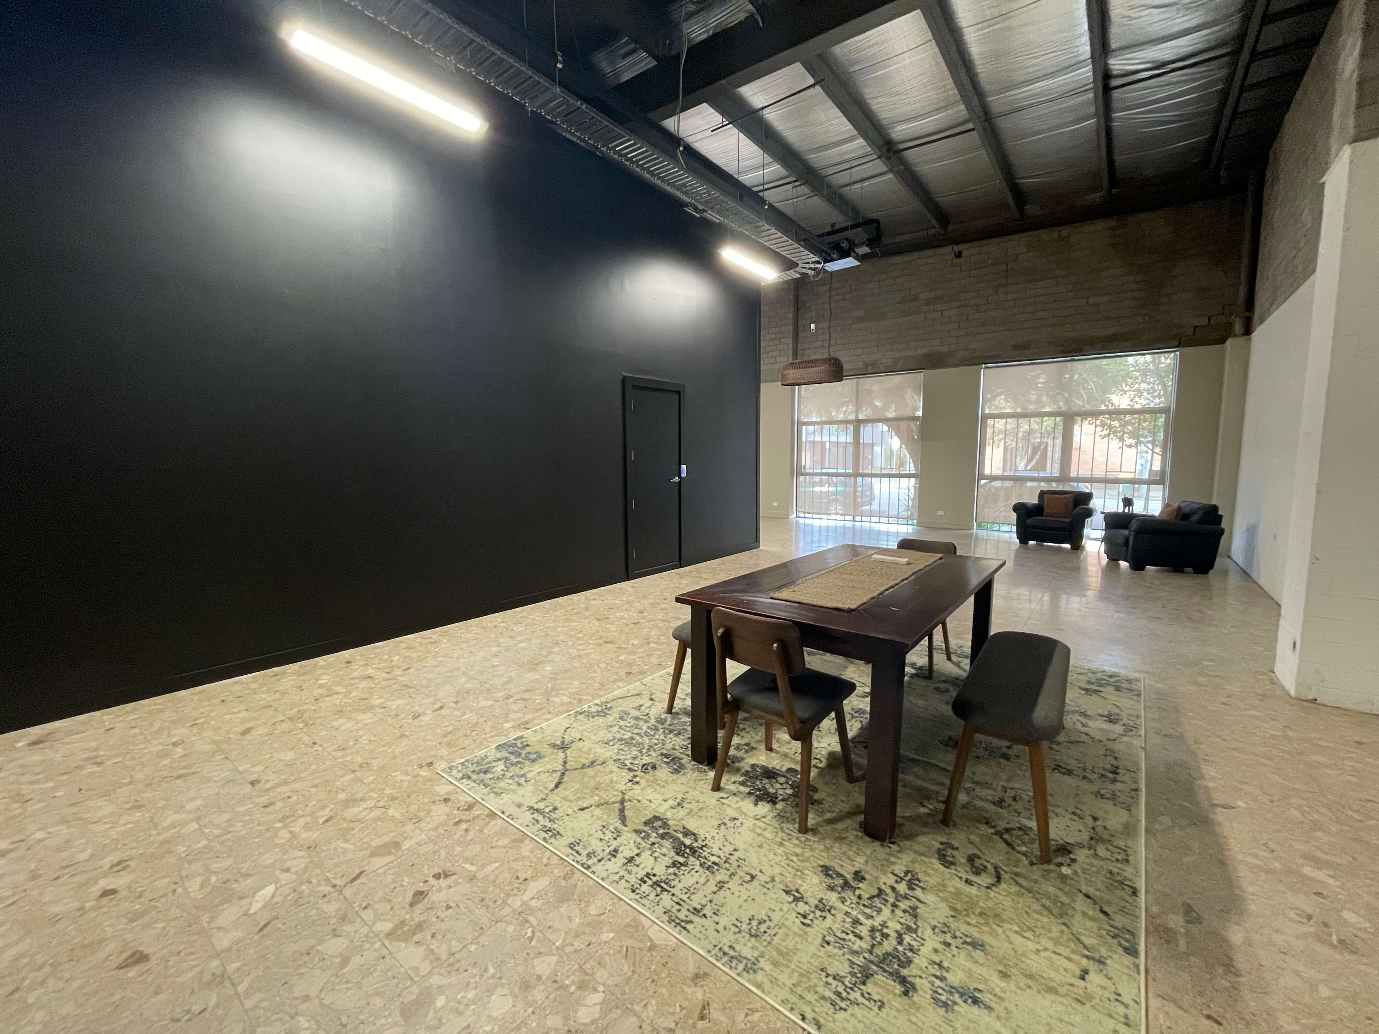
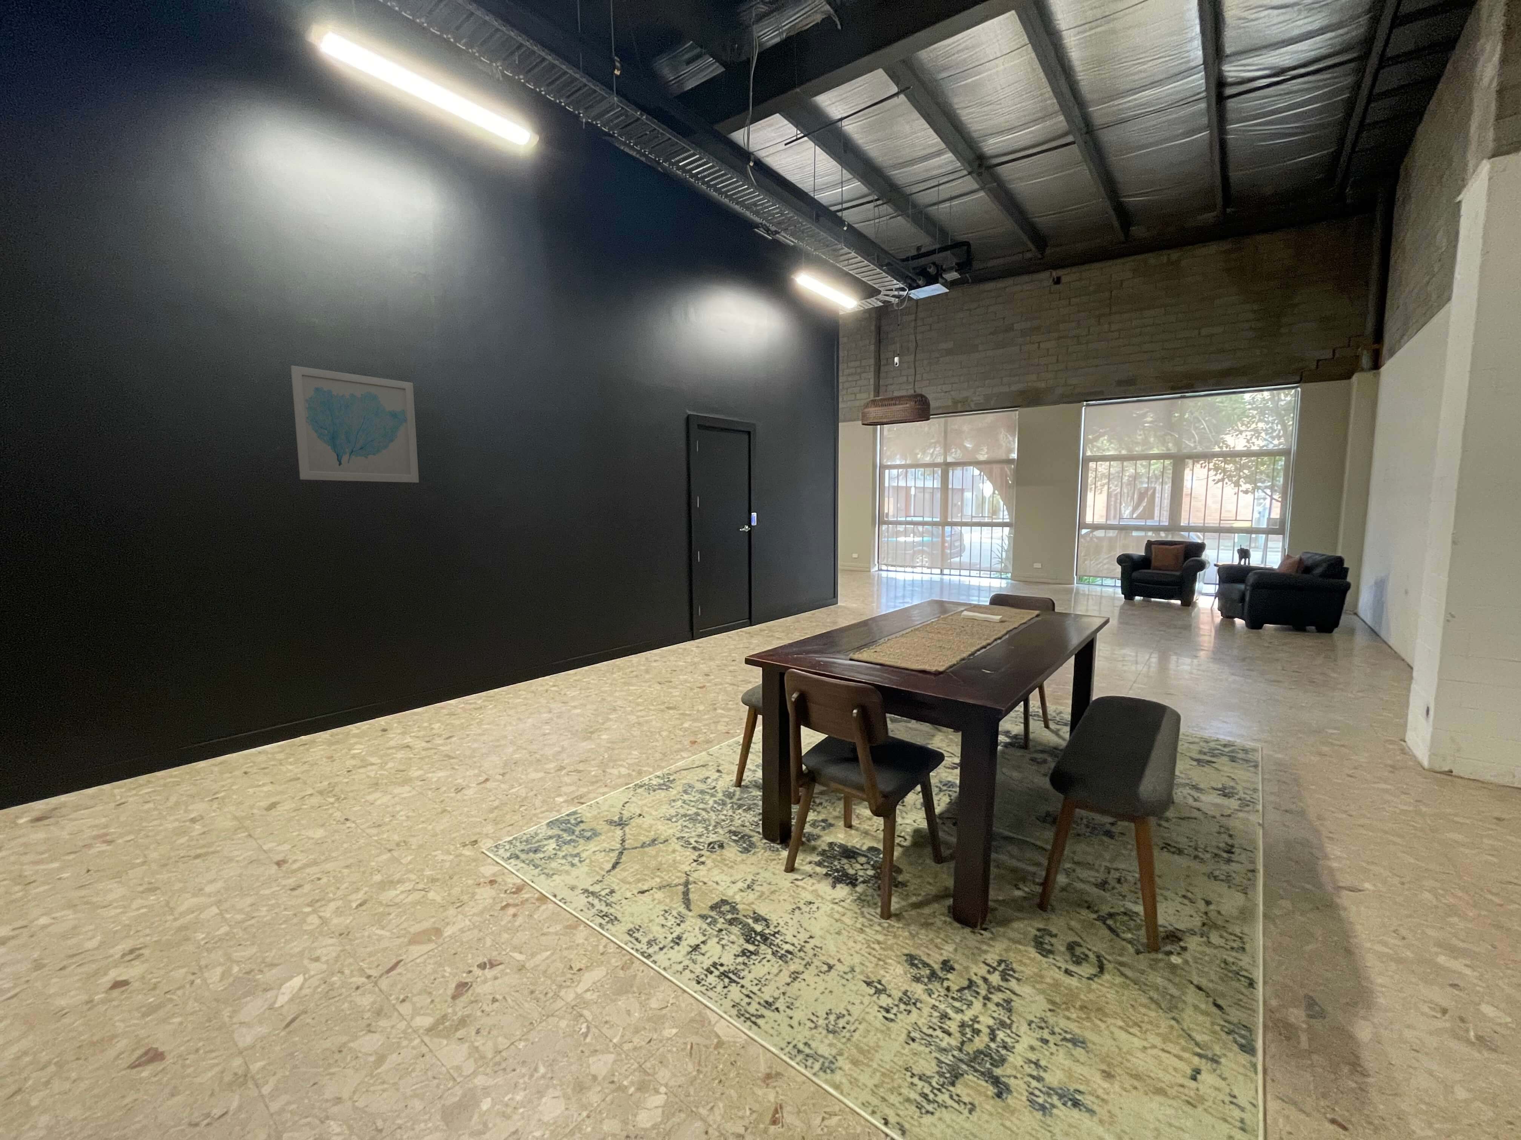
+ wall art [291,365,419,483]
